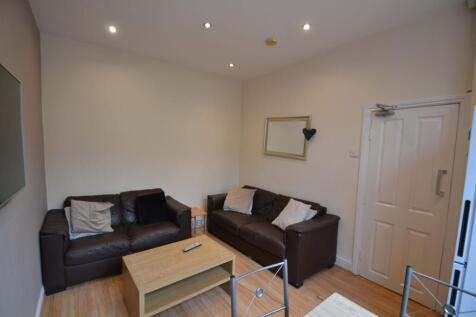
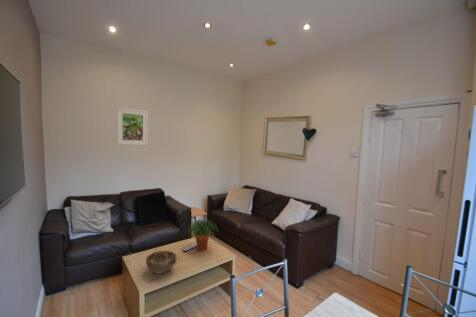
+ decorative bowl [145,250,178,274]
+ potted plant [186,218,220,252]
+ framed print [116,107,149,146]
